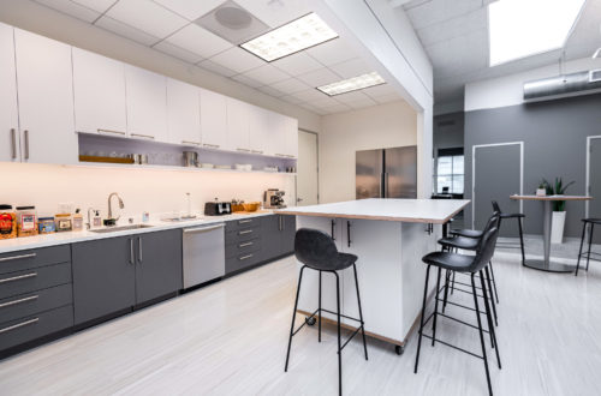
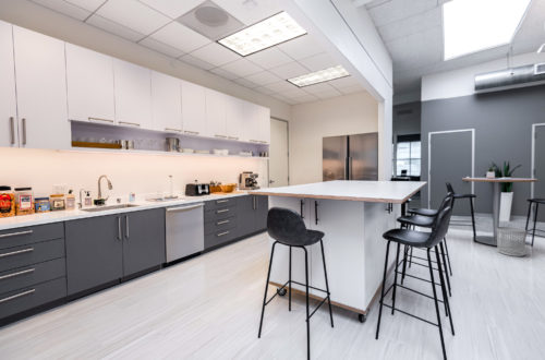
+ waste bin [496,226,528,257]
